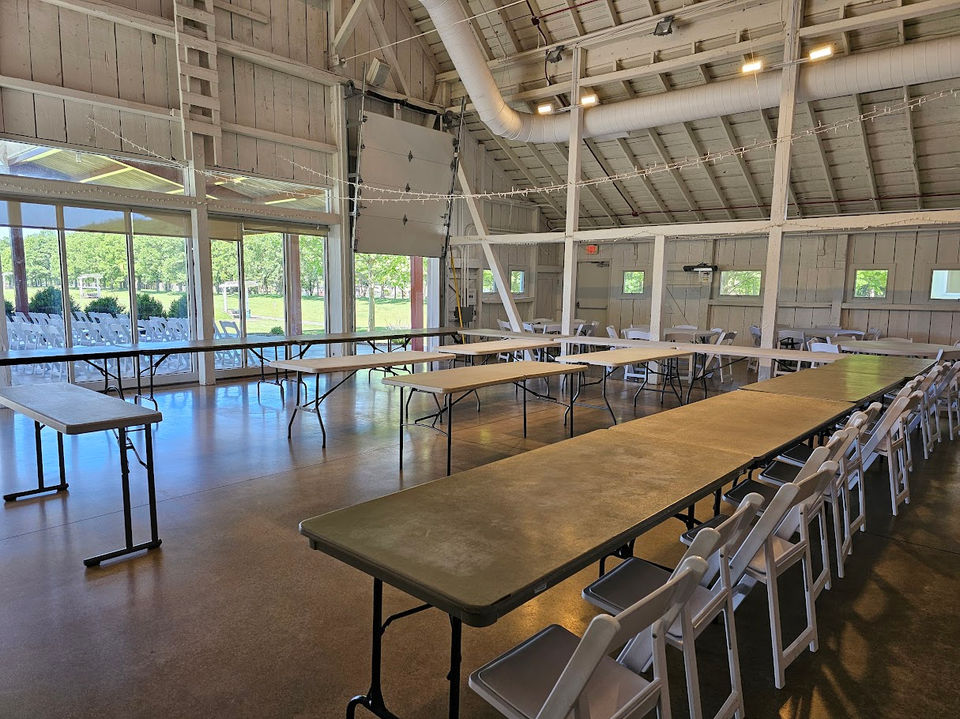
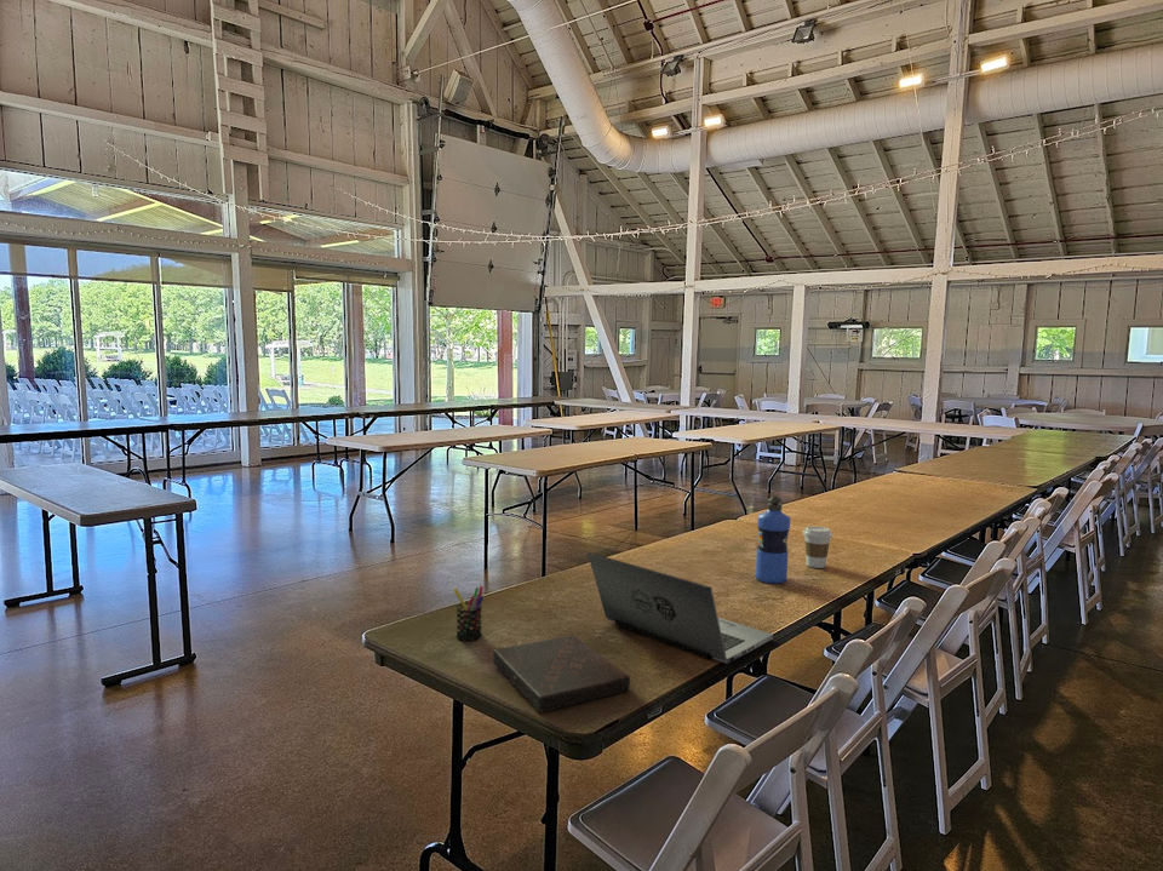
+ pen holder [452,585,485,642]
+ book [492,634,631,714]
+ water bottle [755,495,791,585]
+ coffee cup [802,526,833,569]
+ laptop [586,551,774,665]
